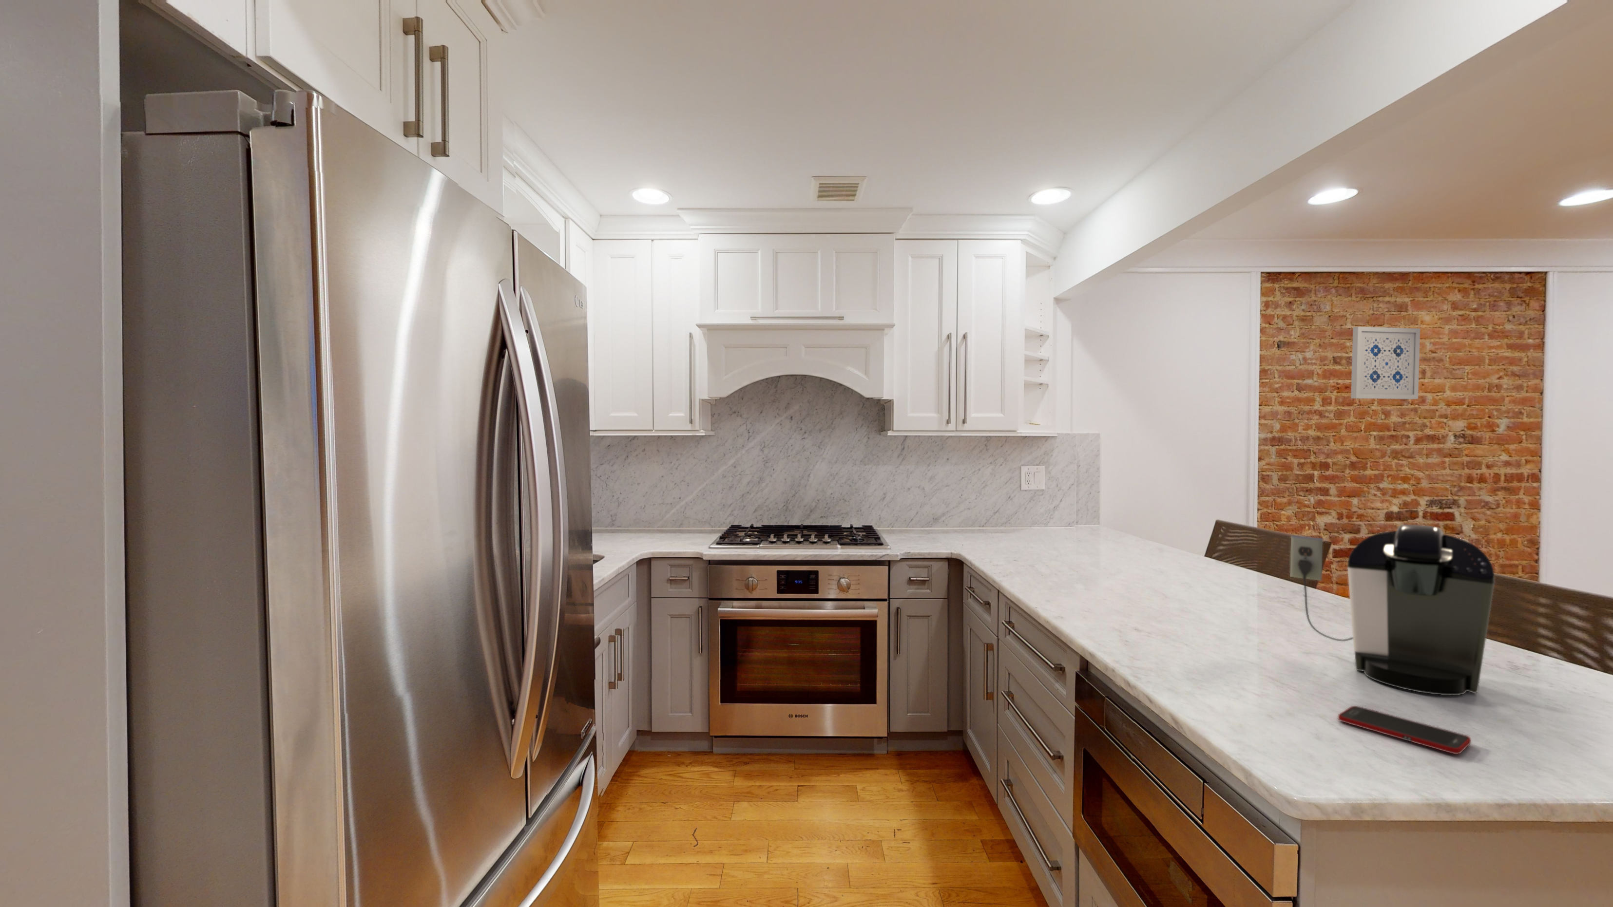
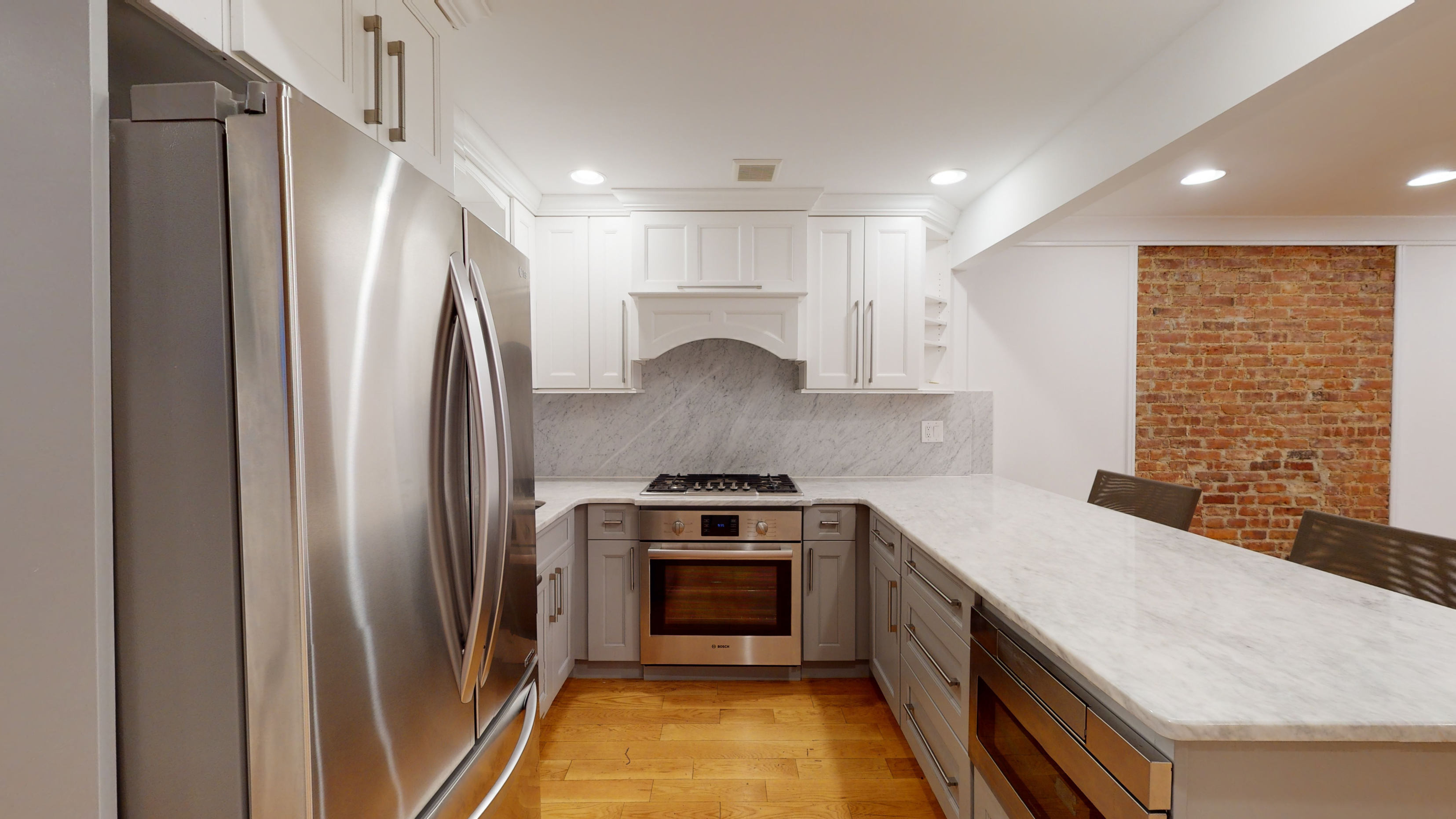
- coffee maker [1290,524,1496,695]
- wall art [1350,327,1420,400]
- cell phone [1337,705,1471,754]
